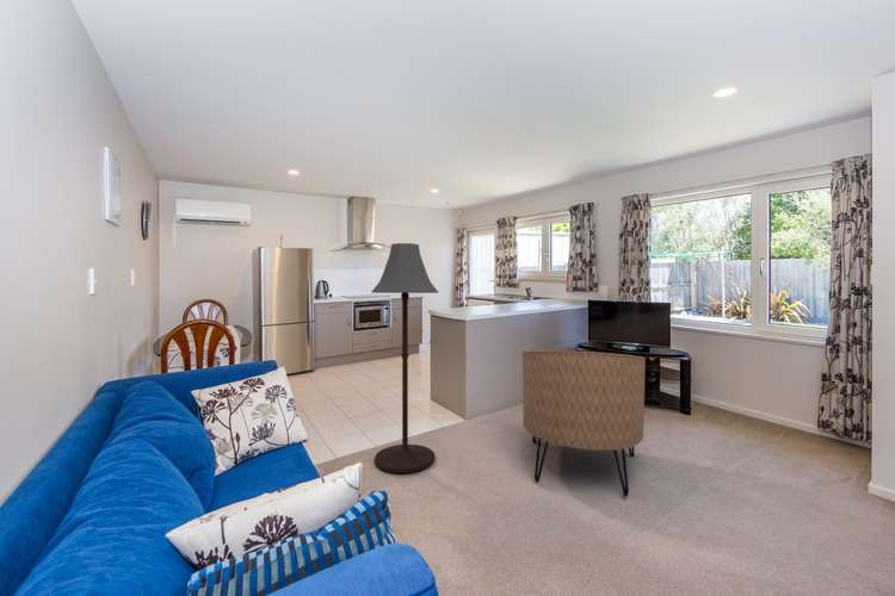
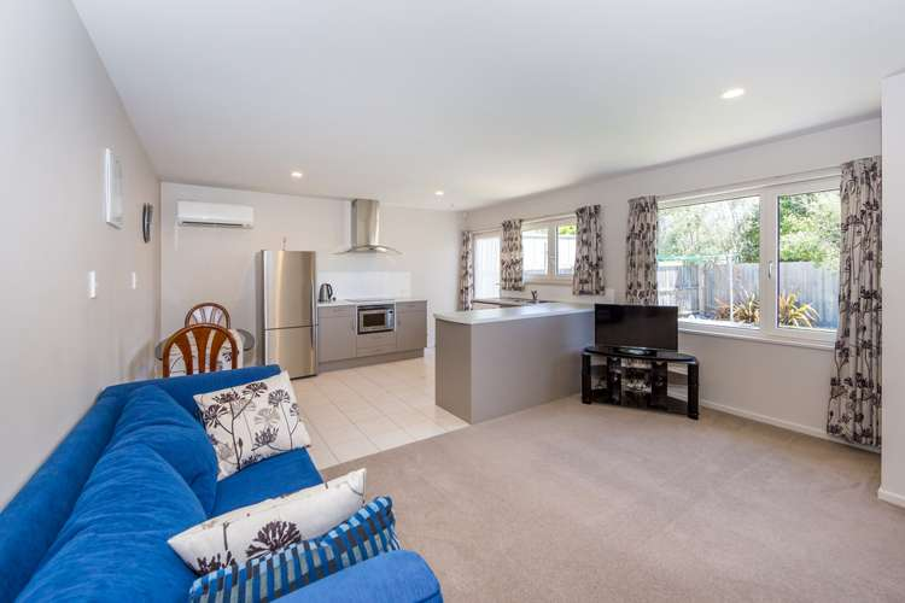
- armchair [521,349,647,497]
- floor lamp [371,242,439,474]
